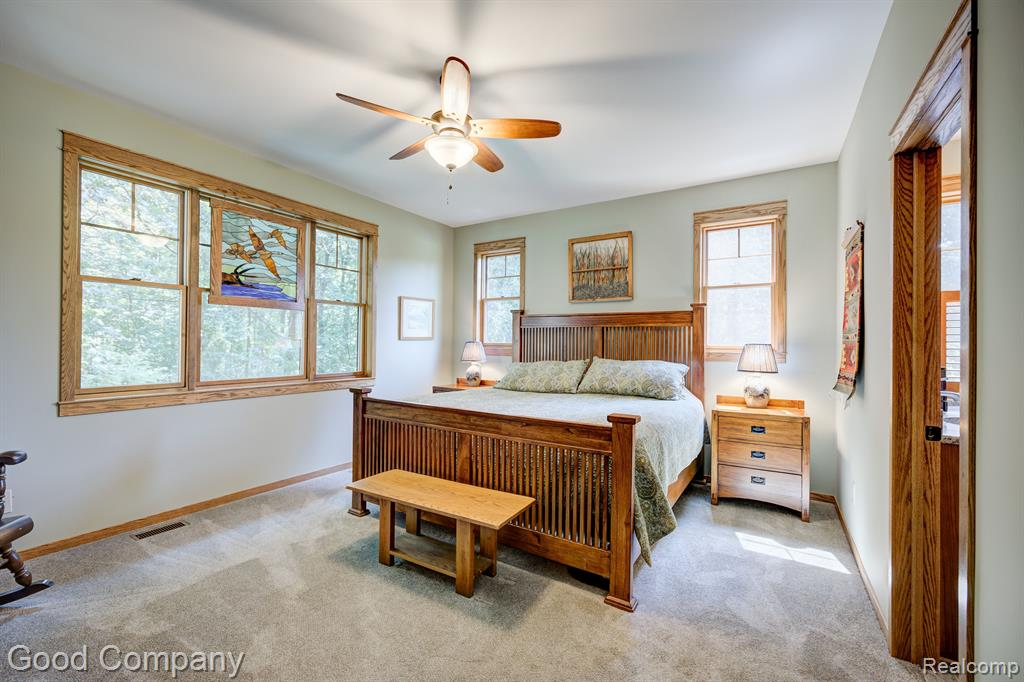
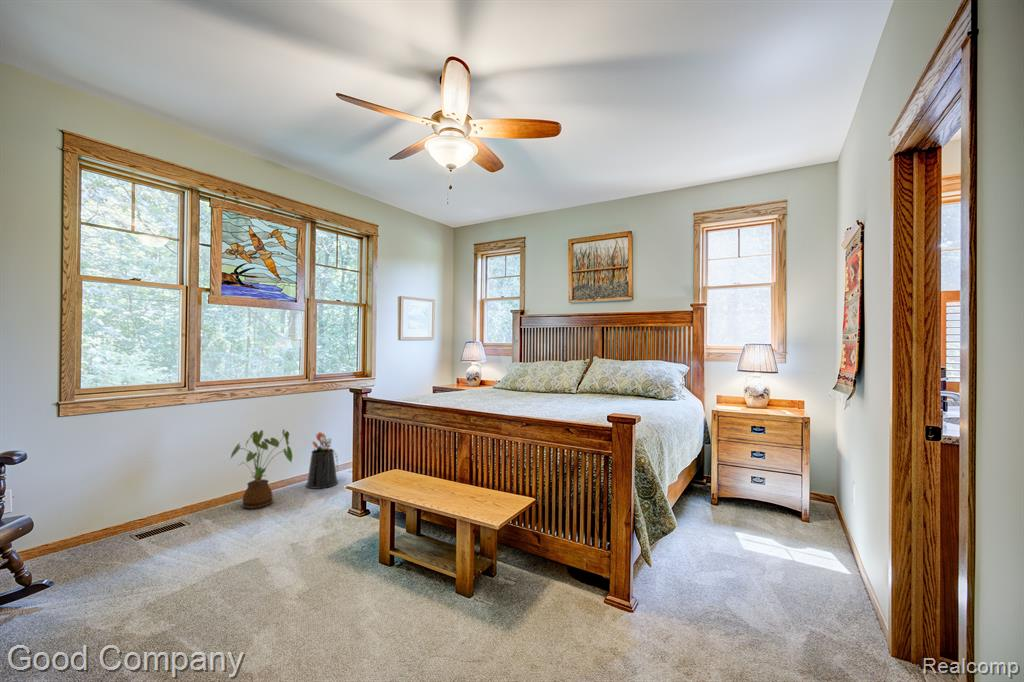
+ watering can [305,431,340,490]
+ house plant [229,428,293,510]
